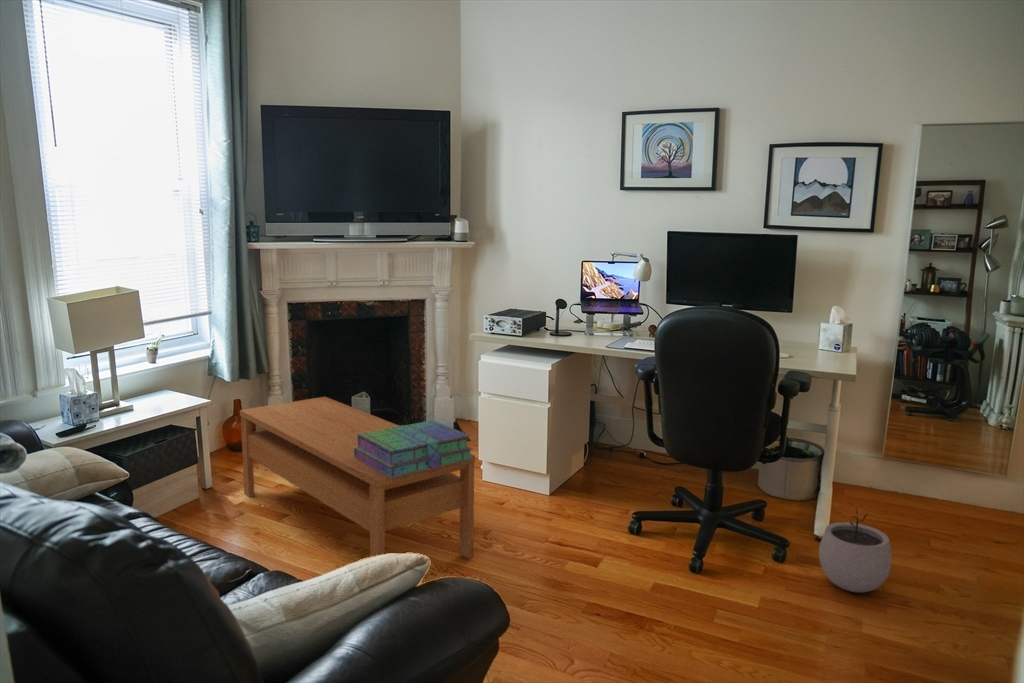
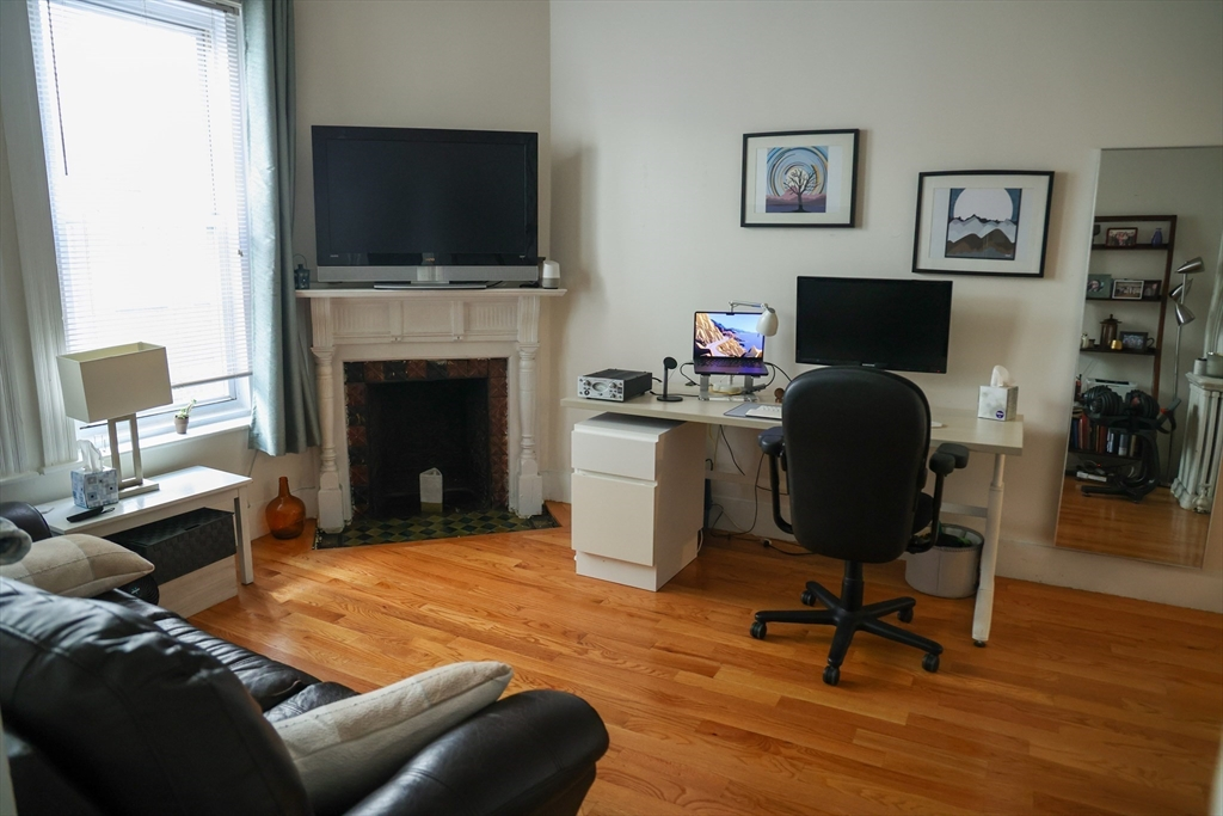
- stack of books [354,419,474,478]
- coffee table [239,396,476,559]
- plant pot [818,507,892,593]
